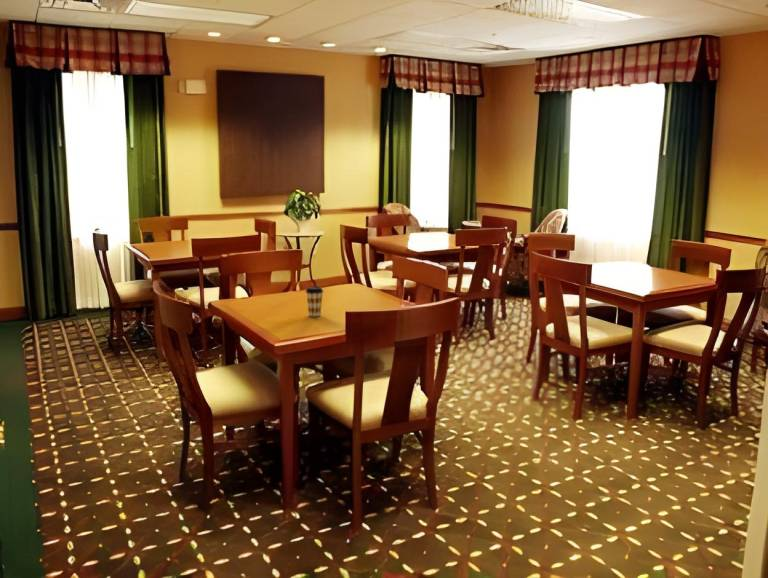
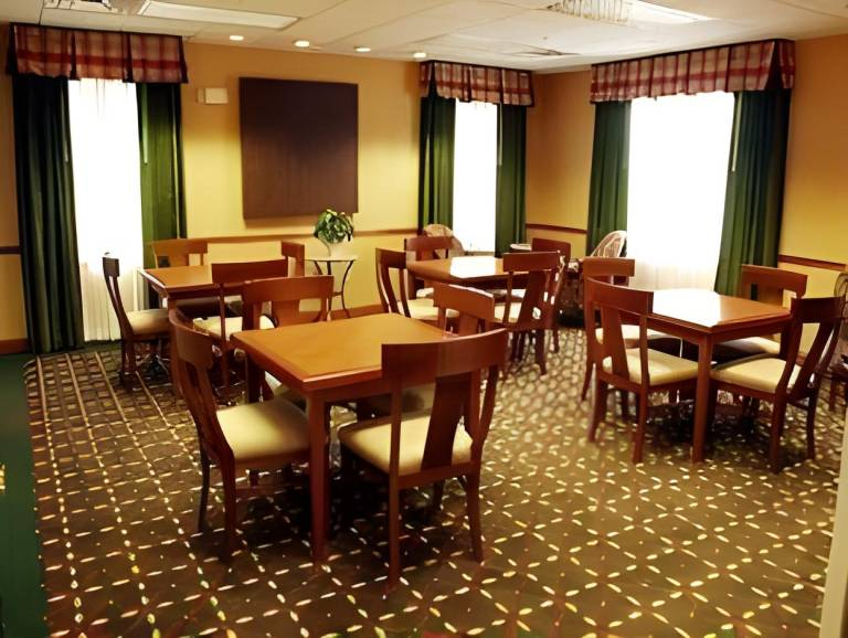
- coffee cup [304,286,324,317]
